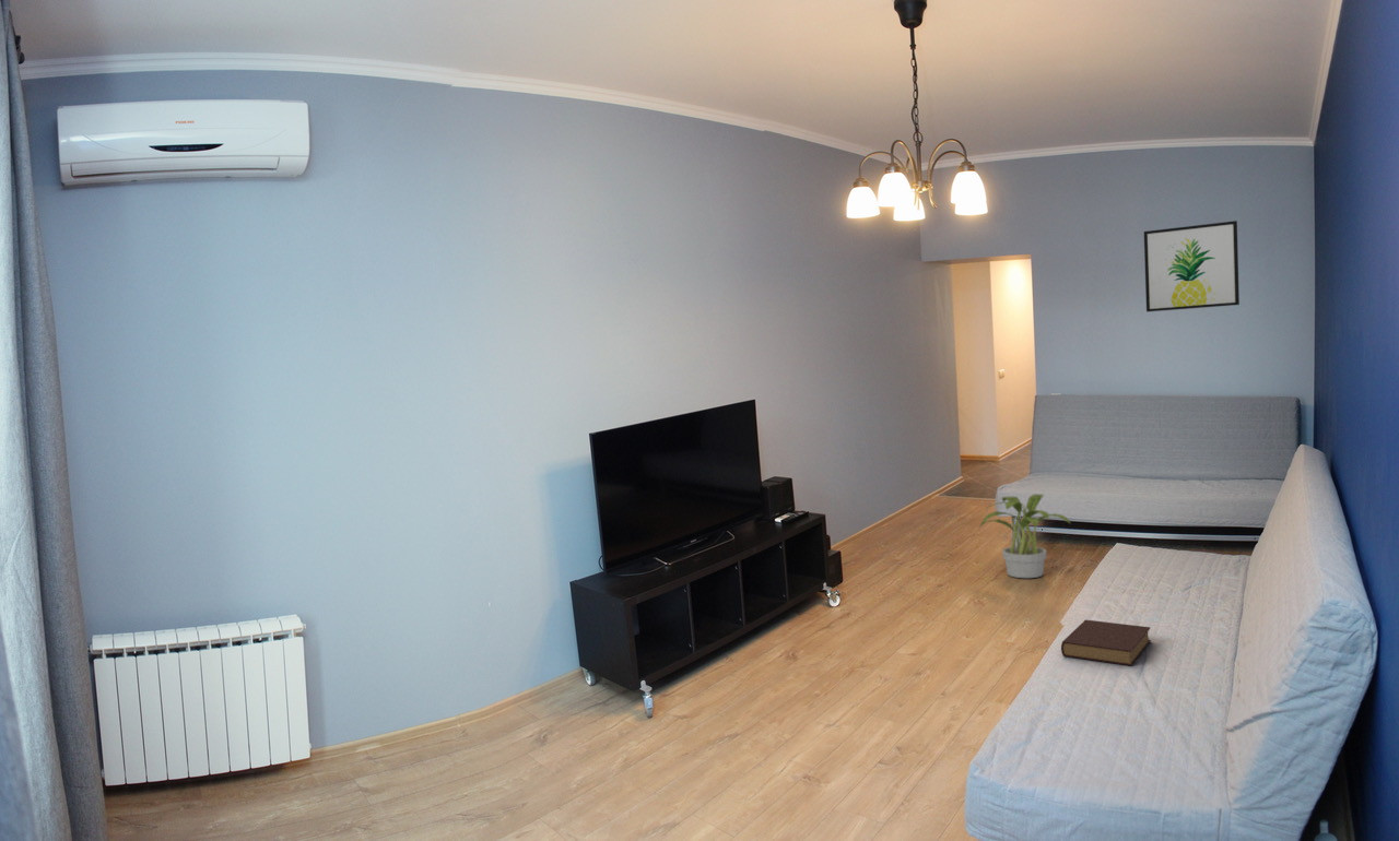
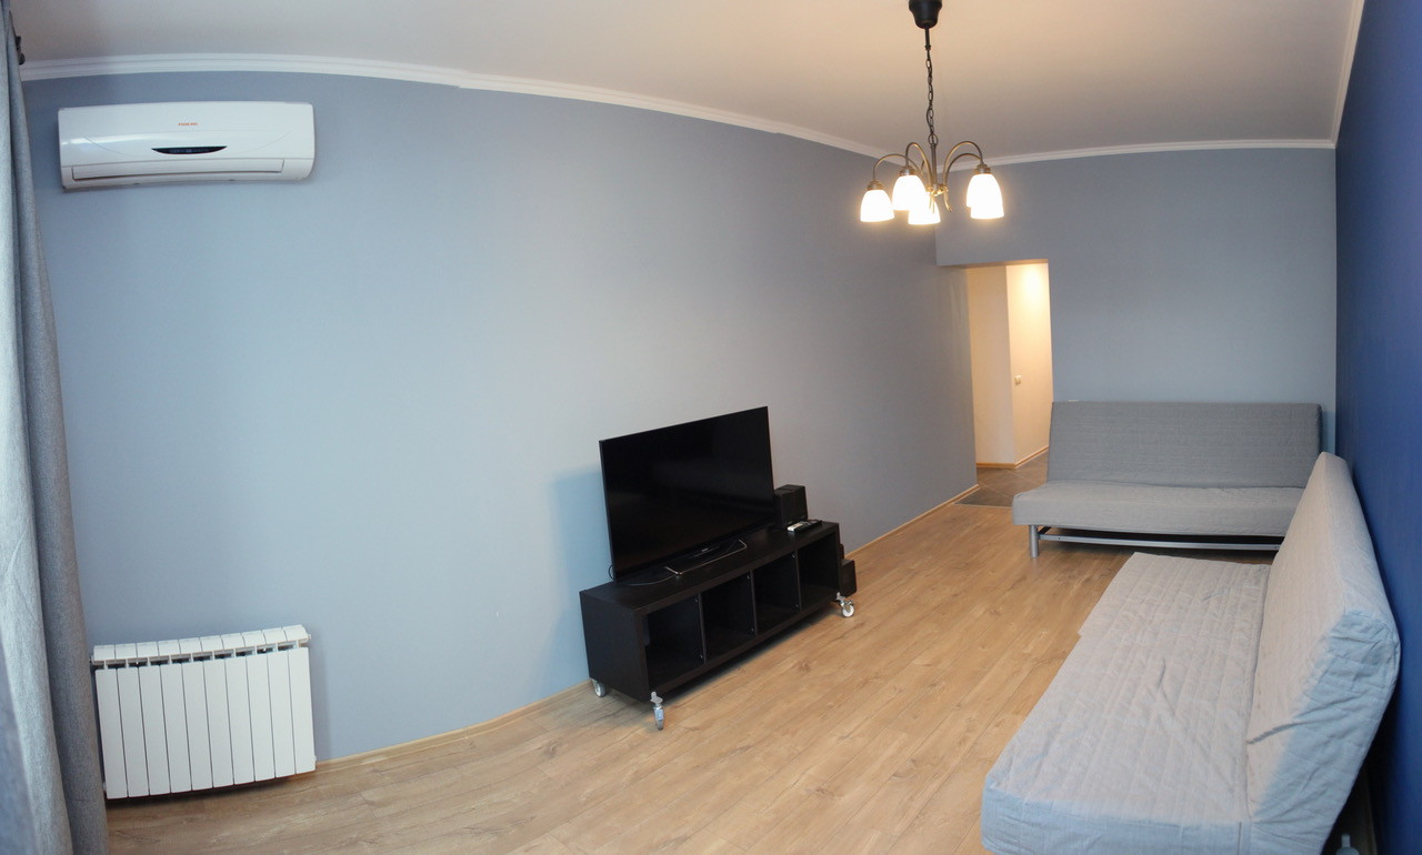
- potted plant [977,494,1071,579]
- book [1060,619,1152,666]
- wall art [1143,220,1241,312]
